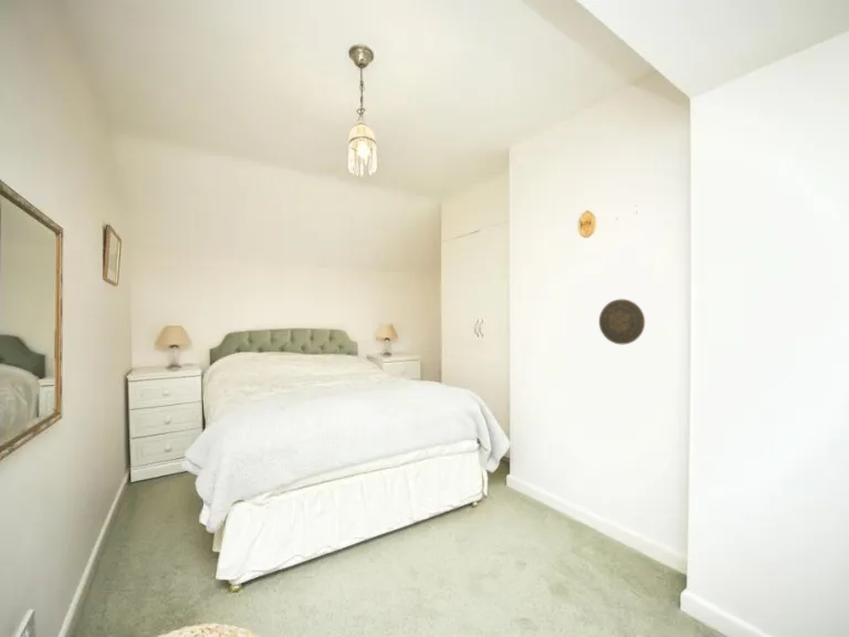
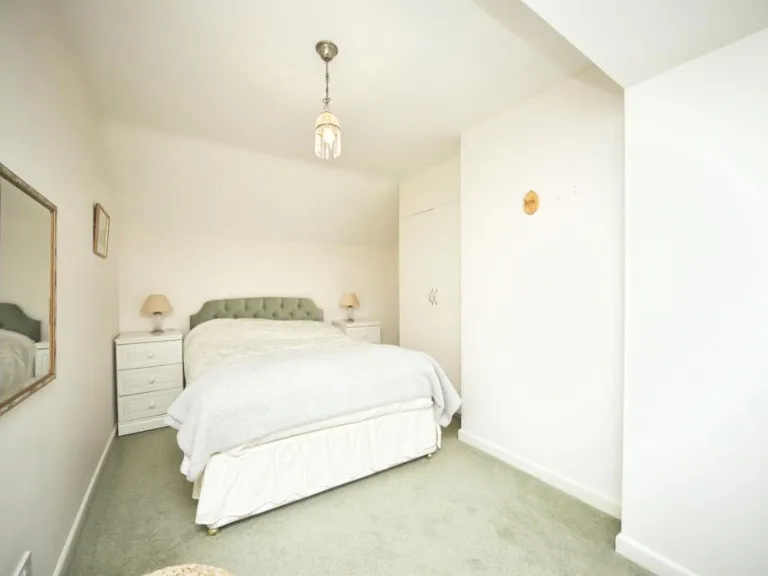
- decorative plate [598,297,646,346]
